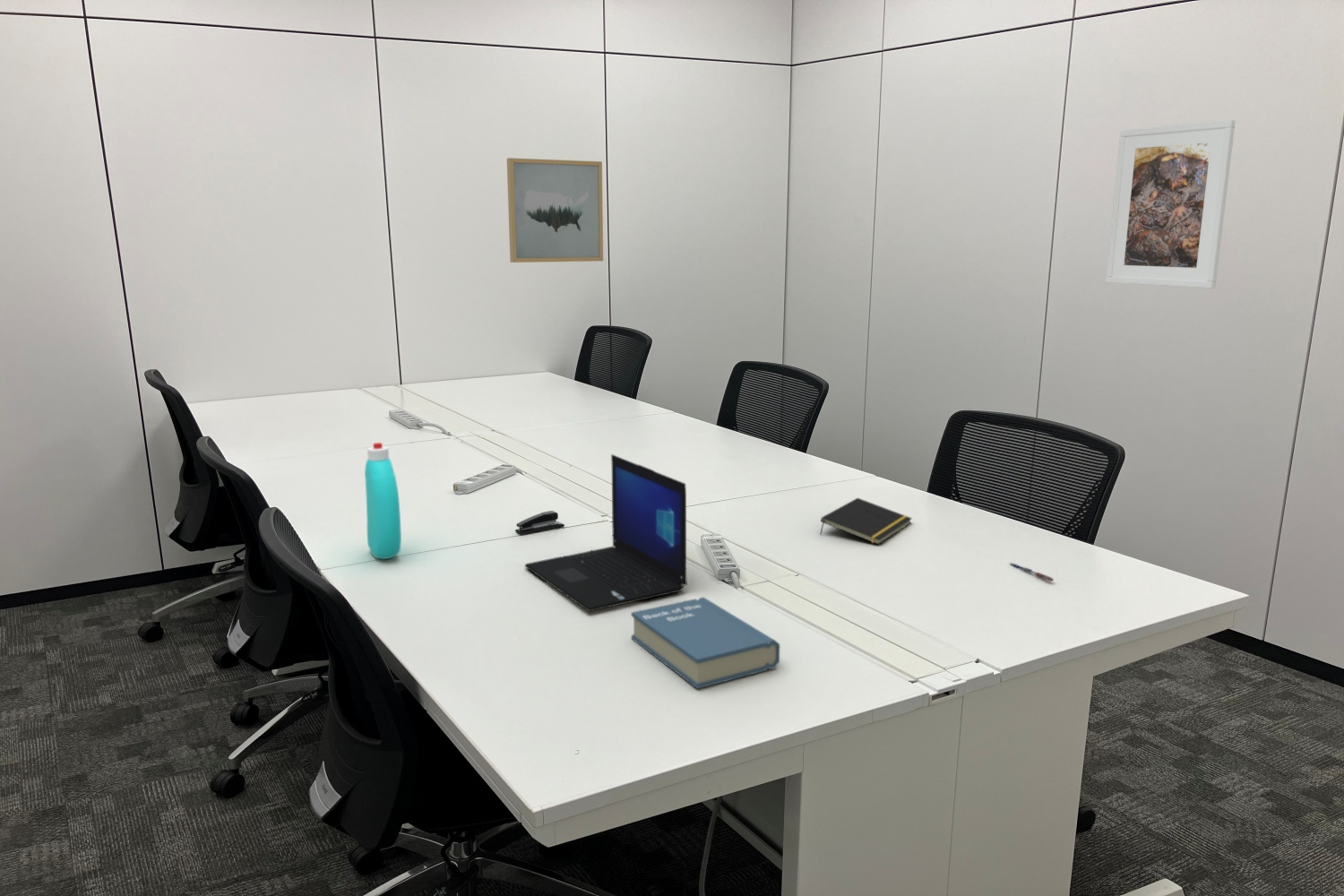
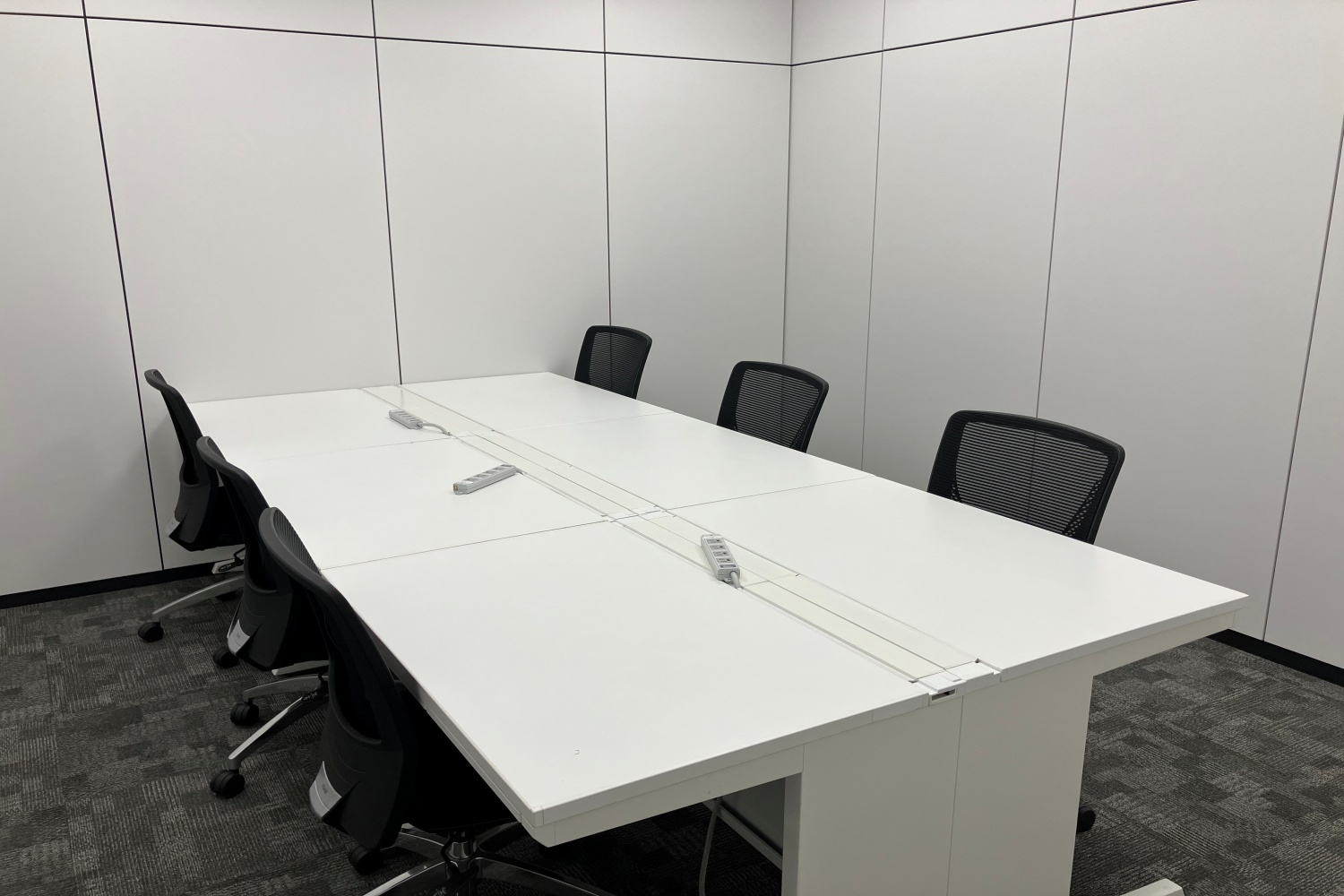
- laptop [524,453,688,612]
- stapler [514,510,565,535]
- bottle [364,442,402,560]
- pen [1009,562,1055,582]
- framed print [1105,119,1236,289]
- book [631,596,780,690]
- wall art [506,157,604,263]
- notepad [819,497,913,546]
